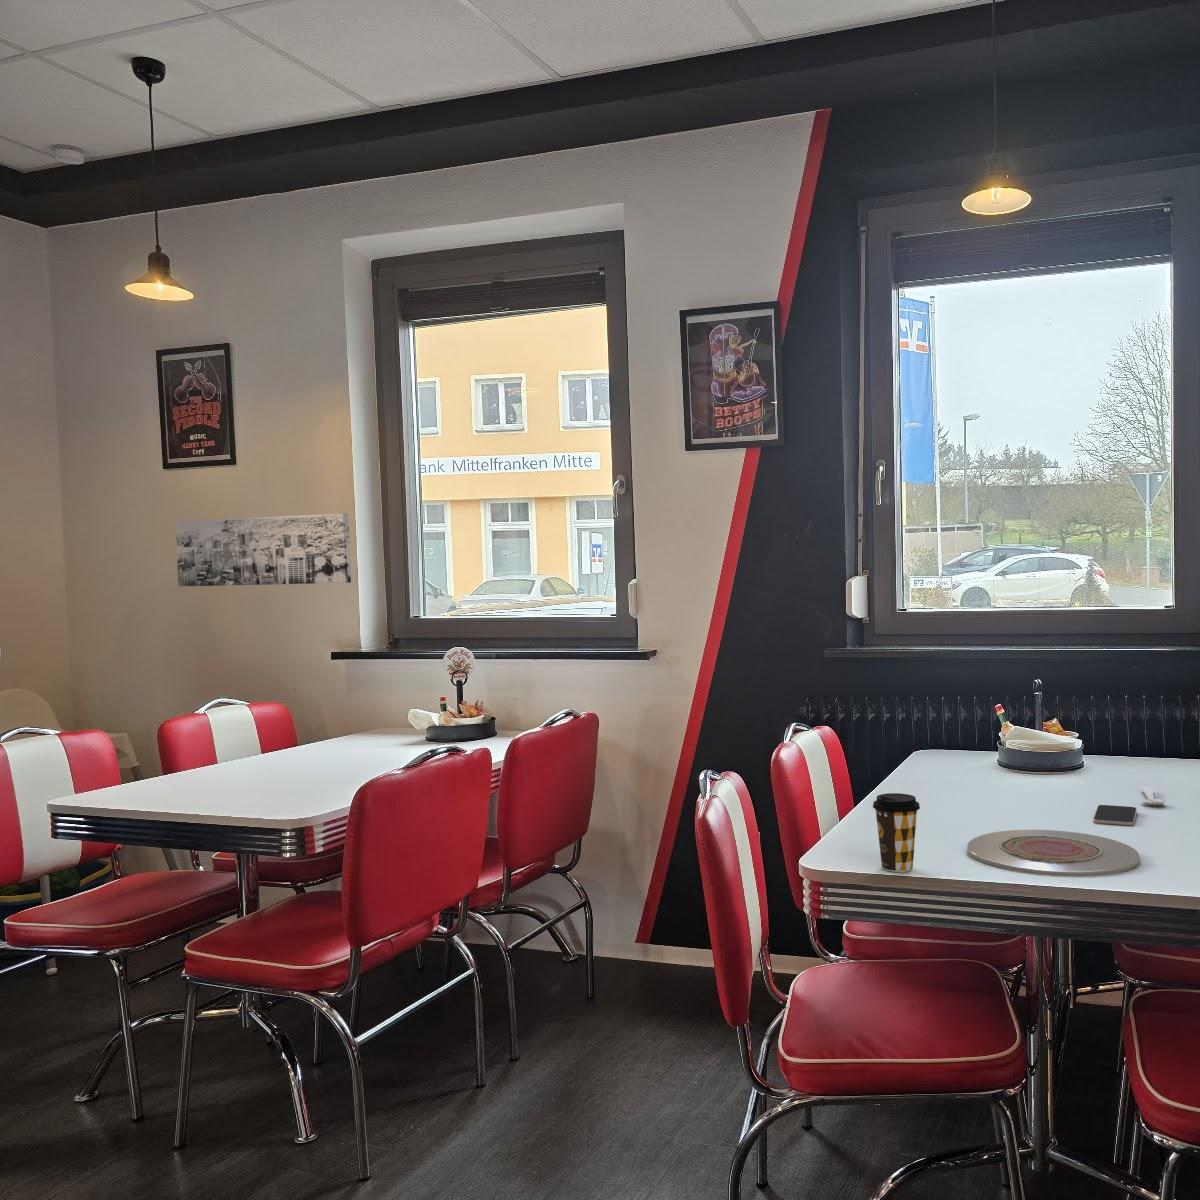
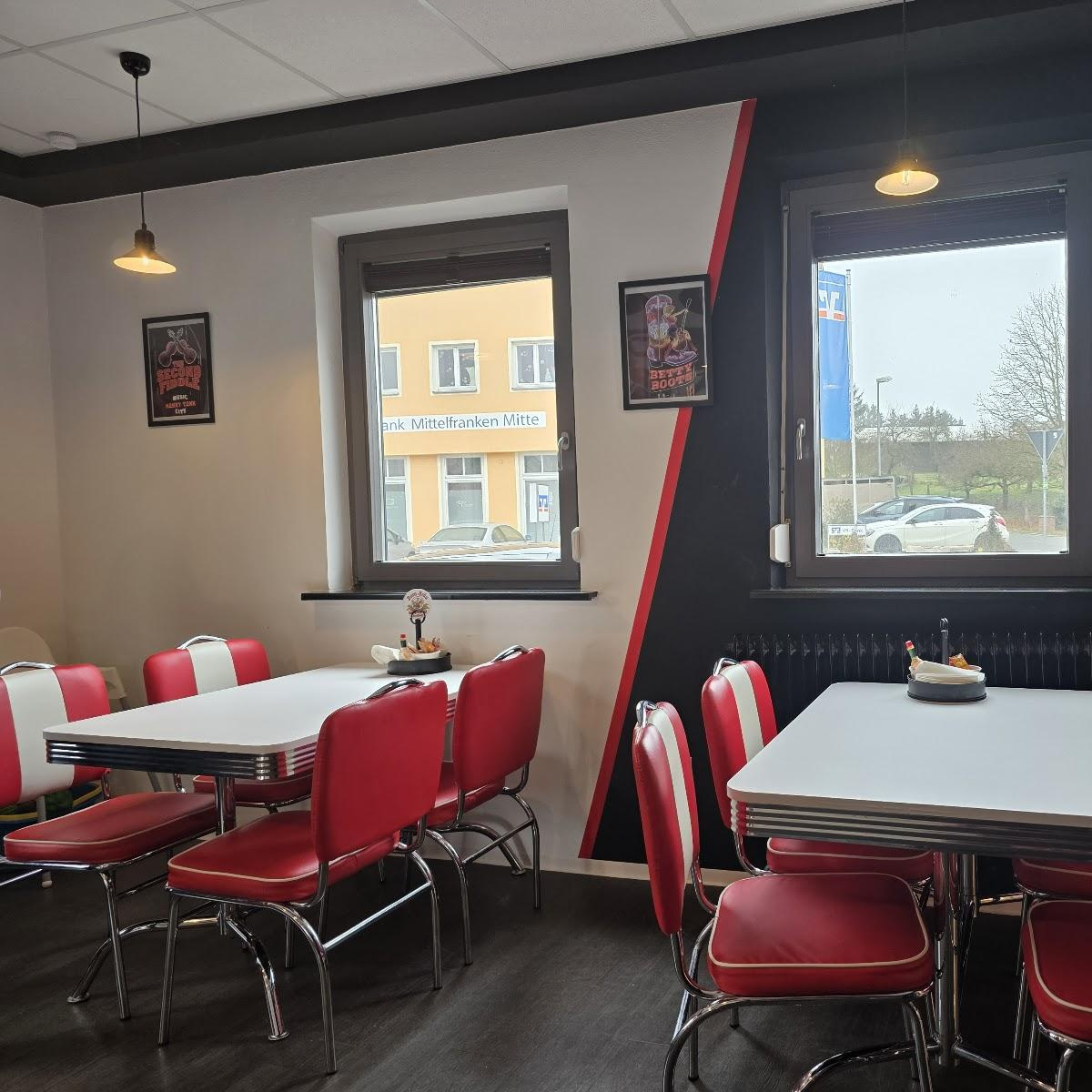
- spoon [1138,786,1166,805]
- smartphone [1092,804,1138,826]
- coffee cup [873,792,921,873]
- plate [967,829,1141,877]
- wall art [174,512,352,588]
